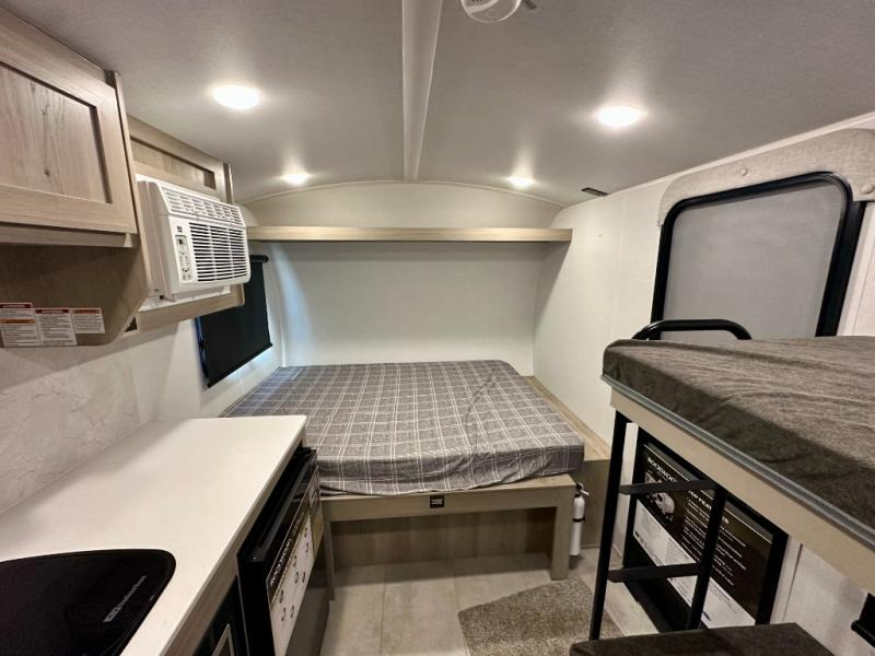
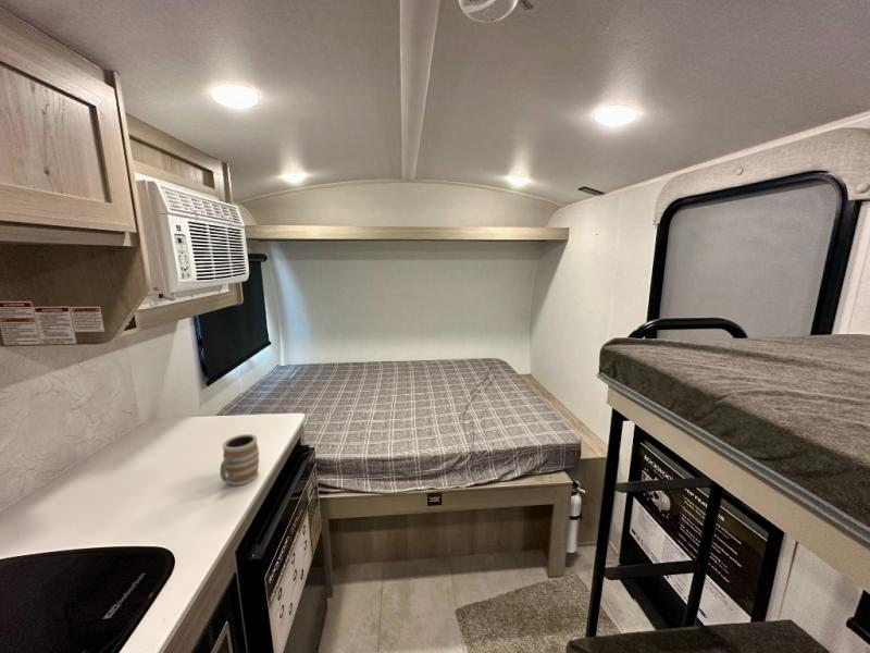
+ mug [219,433,260,486]
